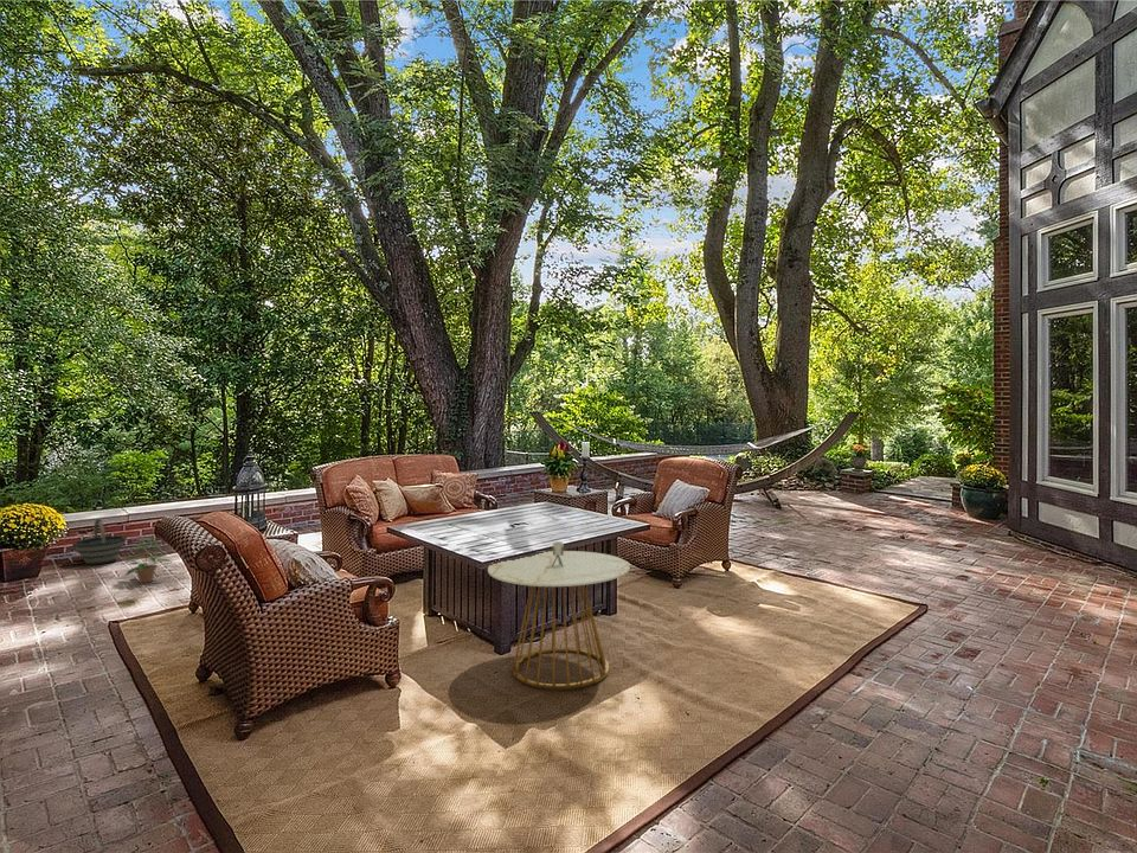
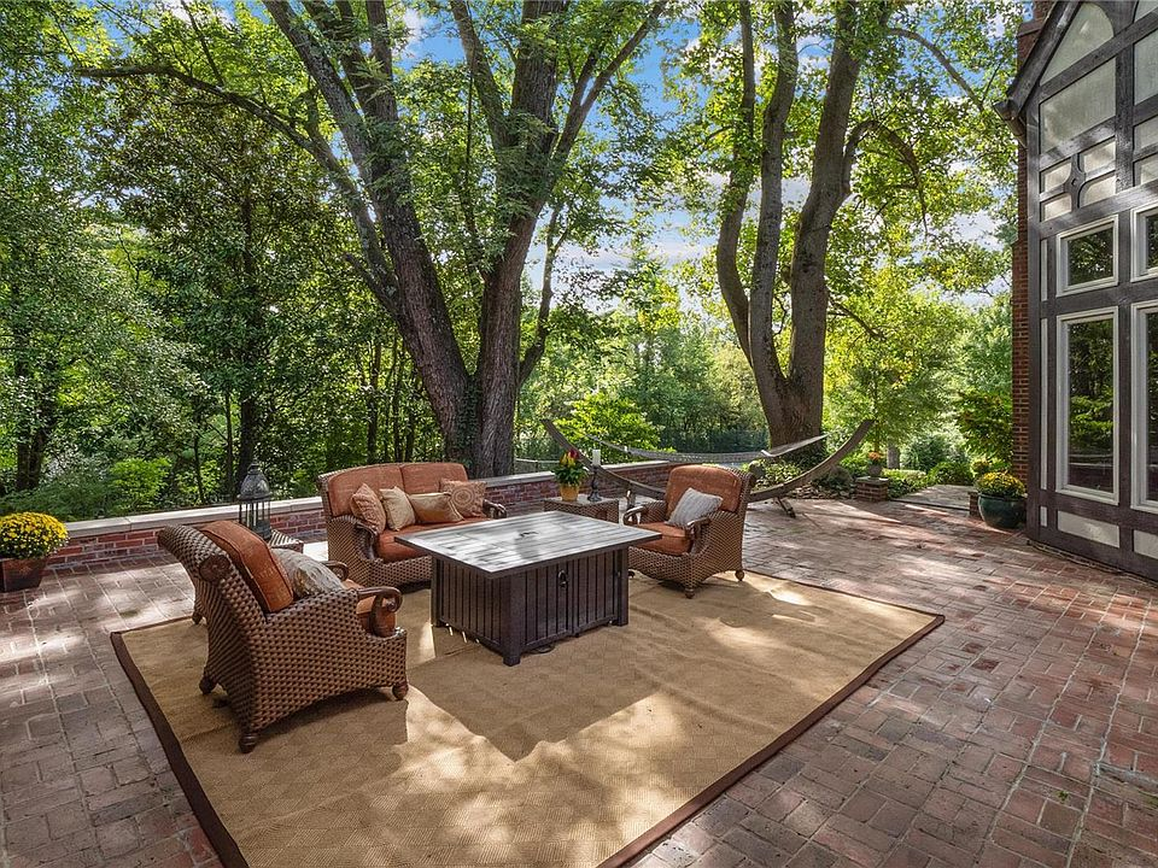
- potted plant [118,535,173,584]
- side table [487,540,631,691]
- bucket [71,518,128,566]
